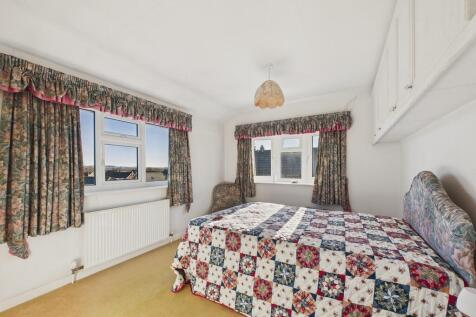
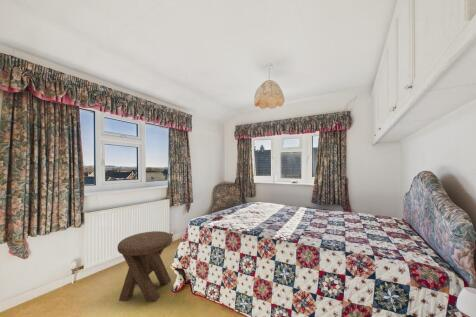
+ music stool [117,230,173,303]
